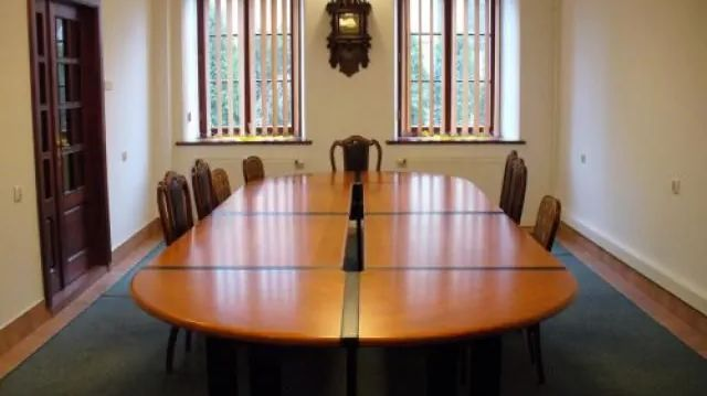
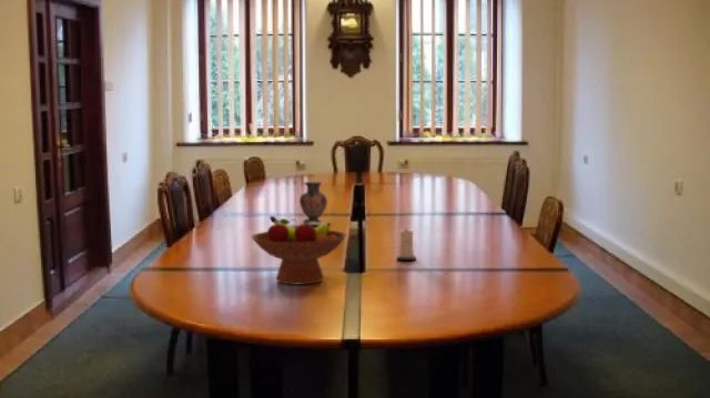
+ fruit bowl [250,215,348,286]
+ candle [396,226,417,262]
+ vase [288,181,328,226]
